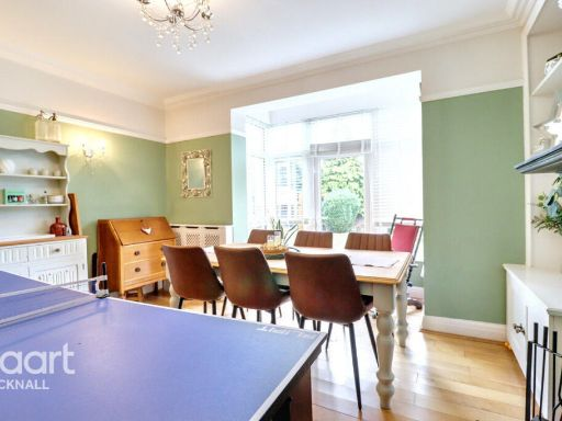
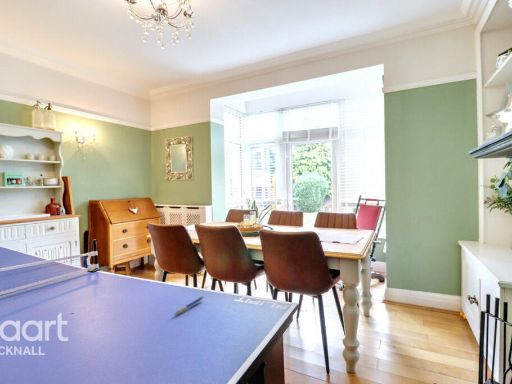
+ pen [173,295,205,316]
